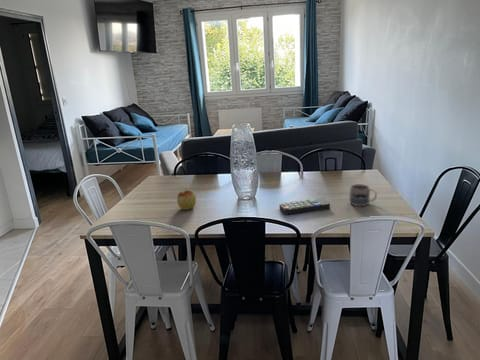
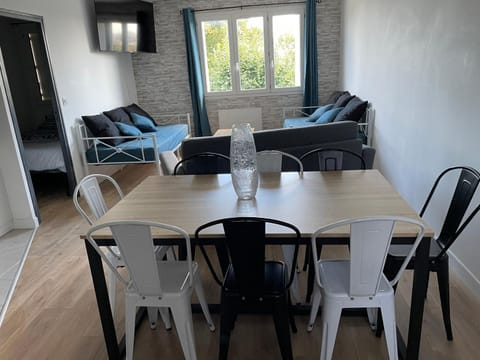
- mug [348,183,378,207]
- remote control [278,197,331,215]
- apple [176,189,197,211]
